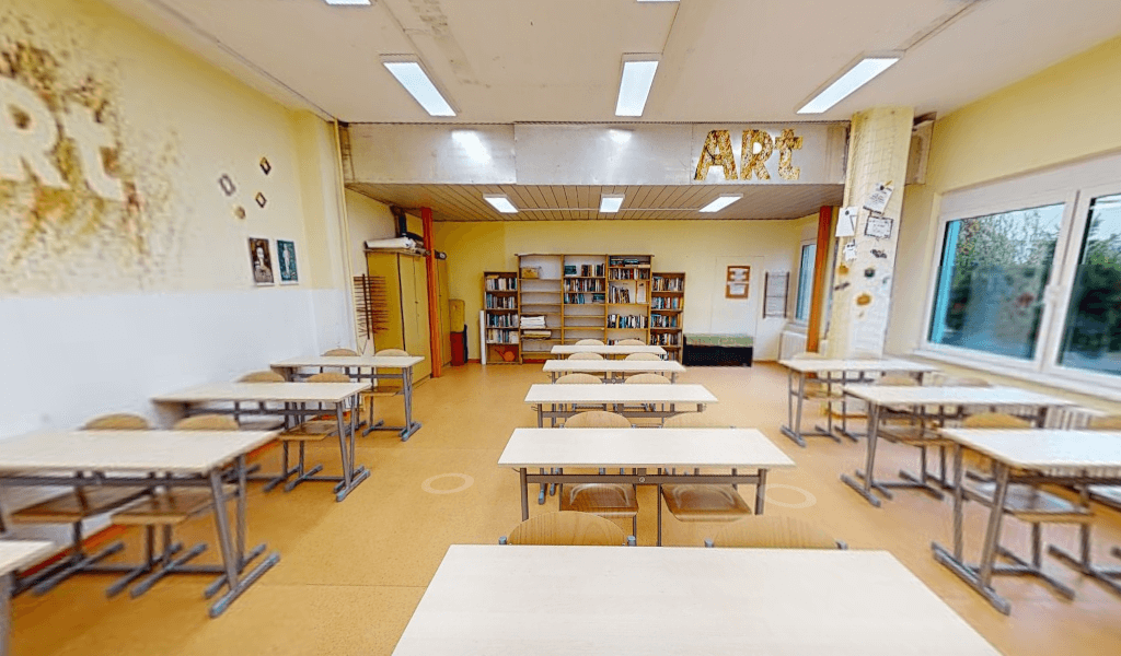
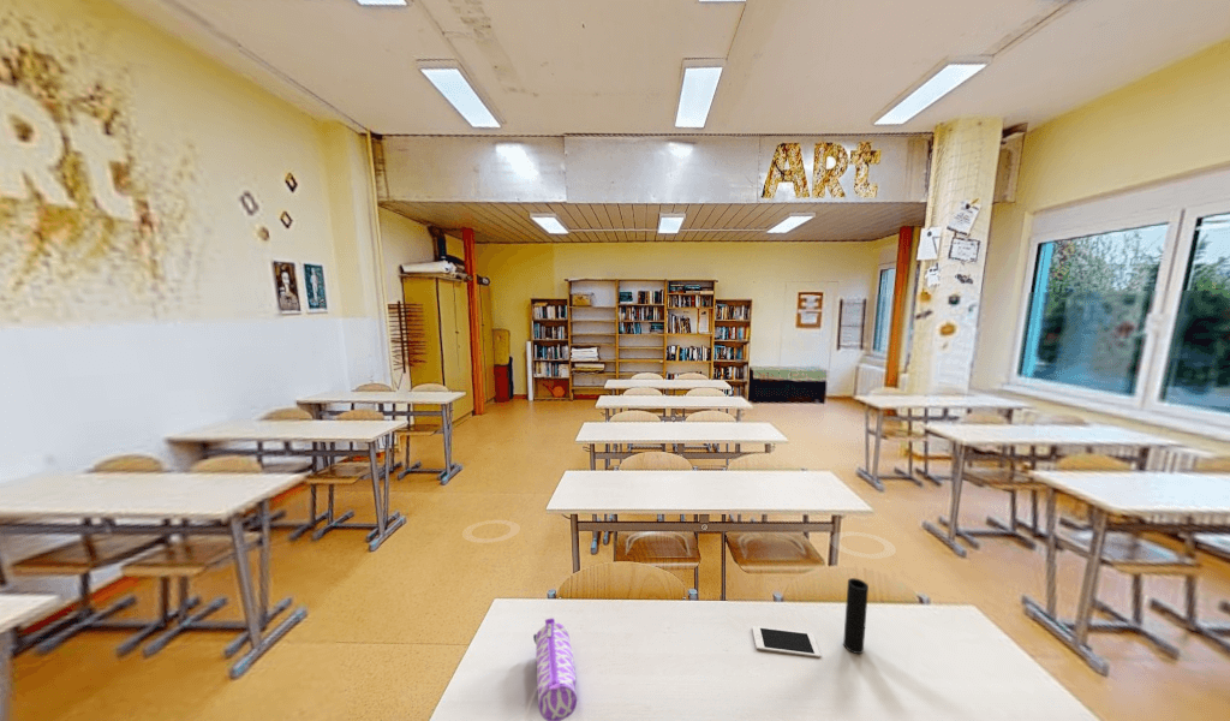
+ cell phone [751,625,822,659]
+ pencil case [532,616,578,721]
+ cup [842,577,870,655]
